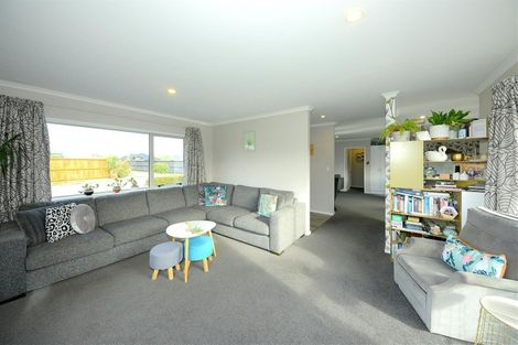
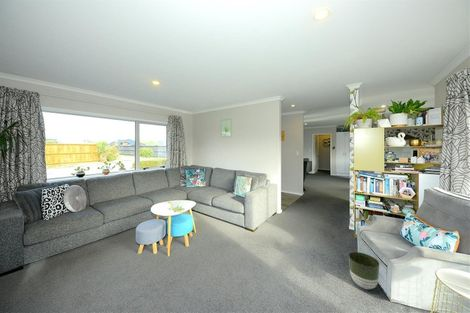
+ planter [348,251,380,290]
